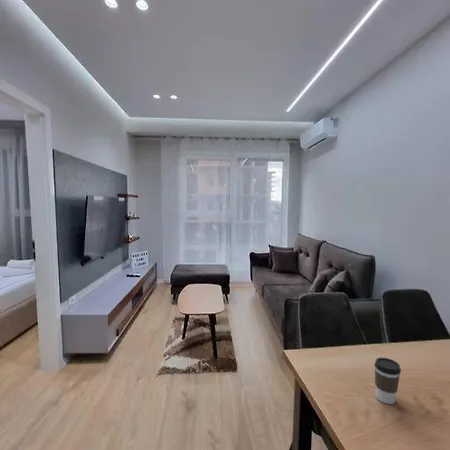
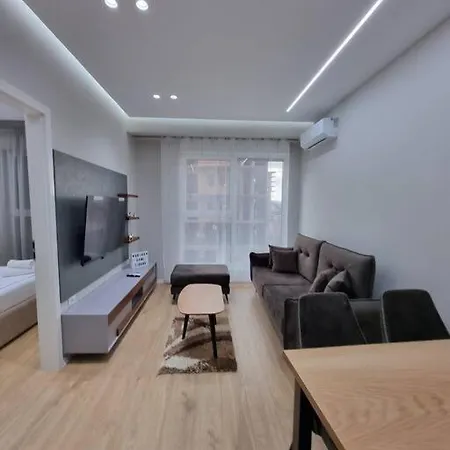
- coffee cup [373,357,402,405]
